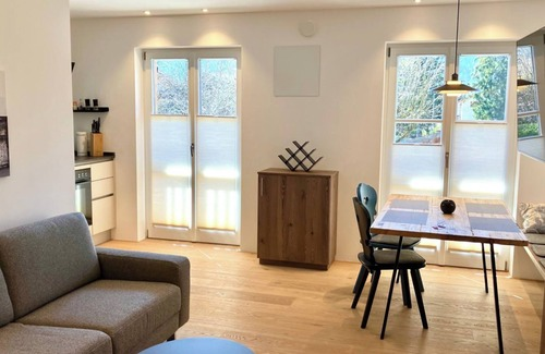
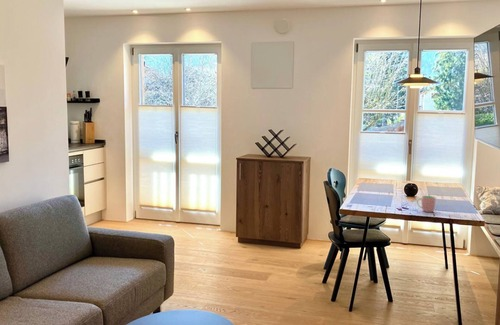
+ cup [416,195,437,213]
